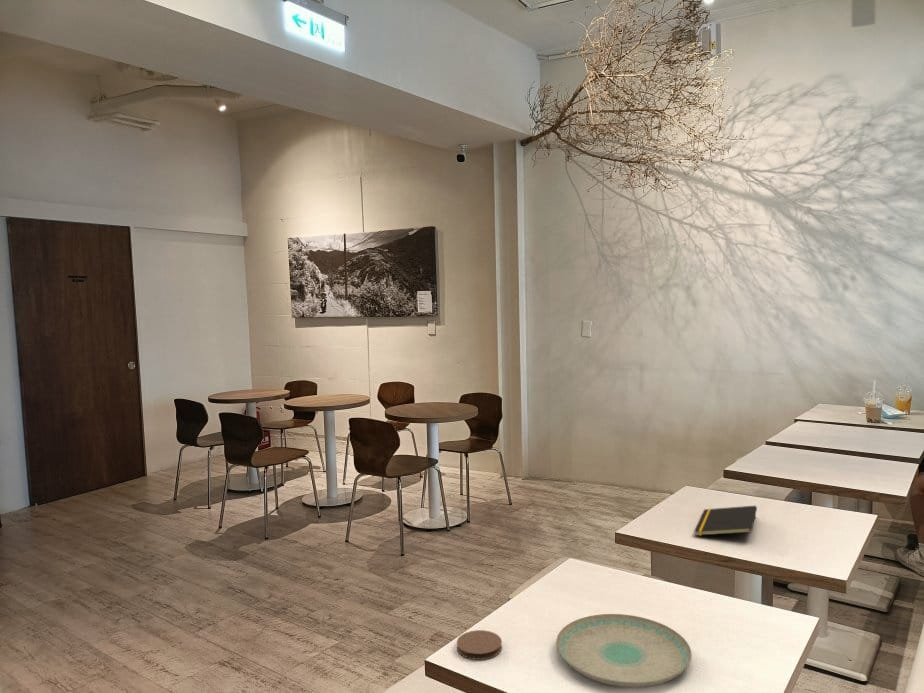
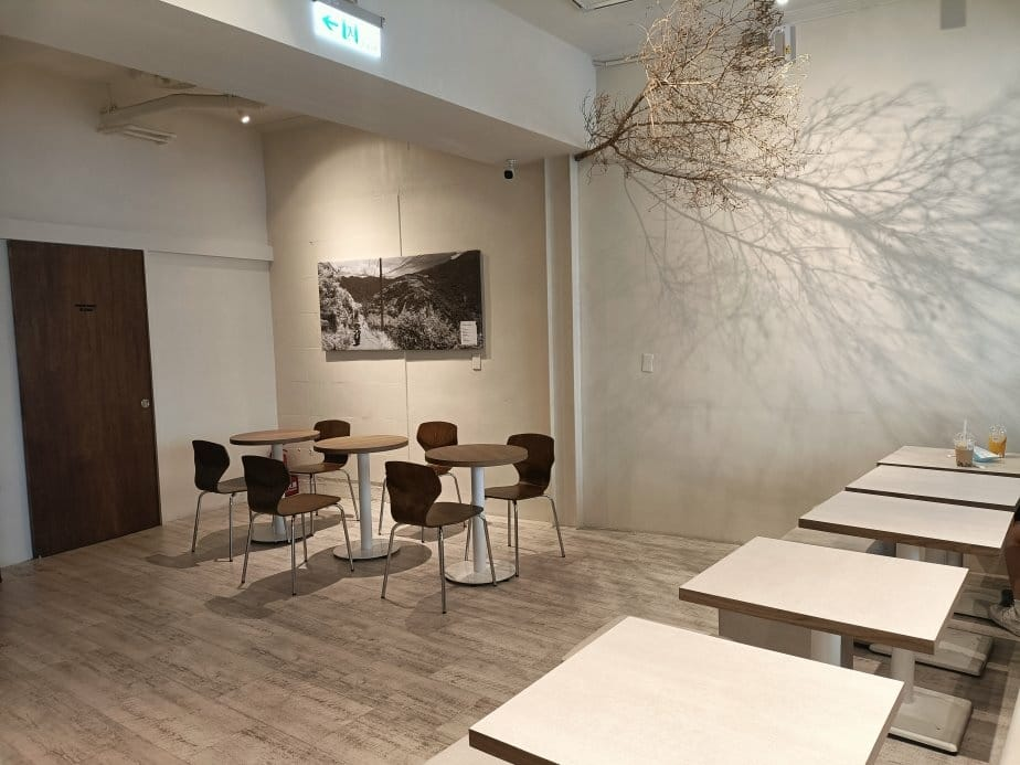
- plate [555,613,693,689]
- notepad [693,505,758,537]
- coaster [456,629,503,661]
